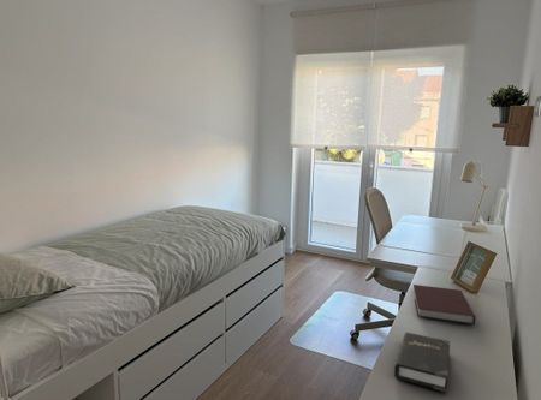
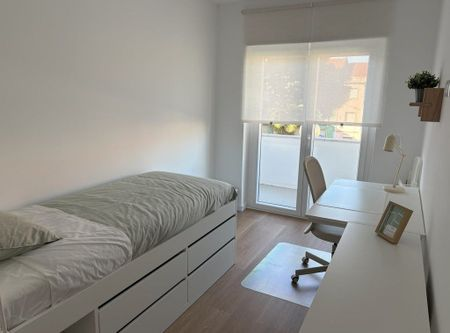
- hardback book [393,332,451,393]
- notebook [412,283,476,326]
